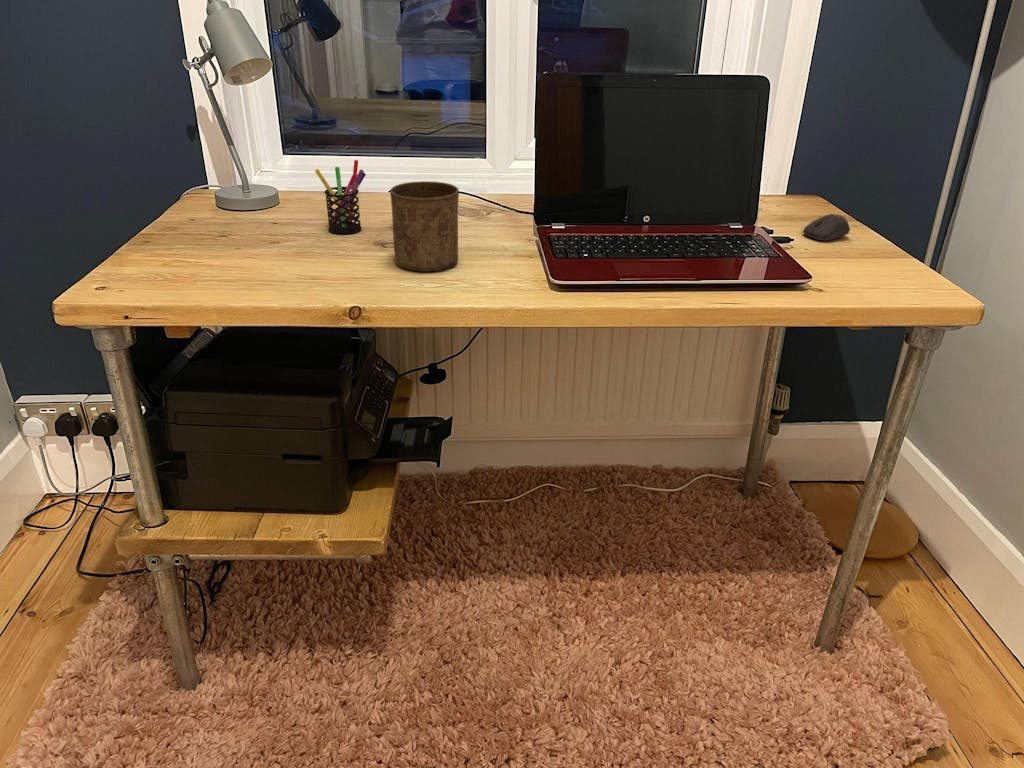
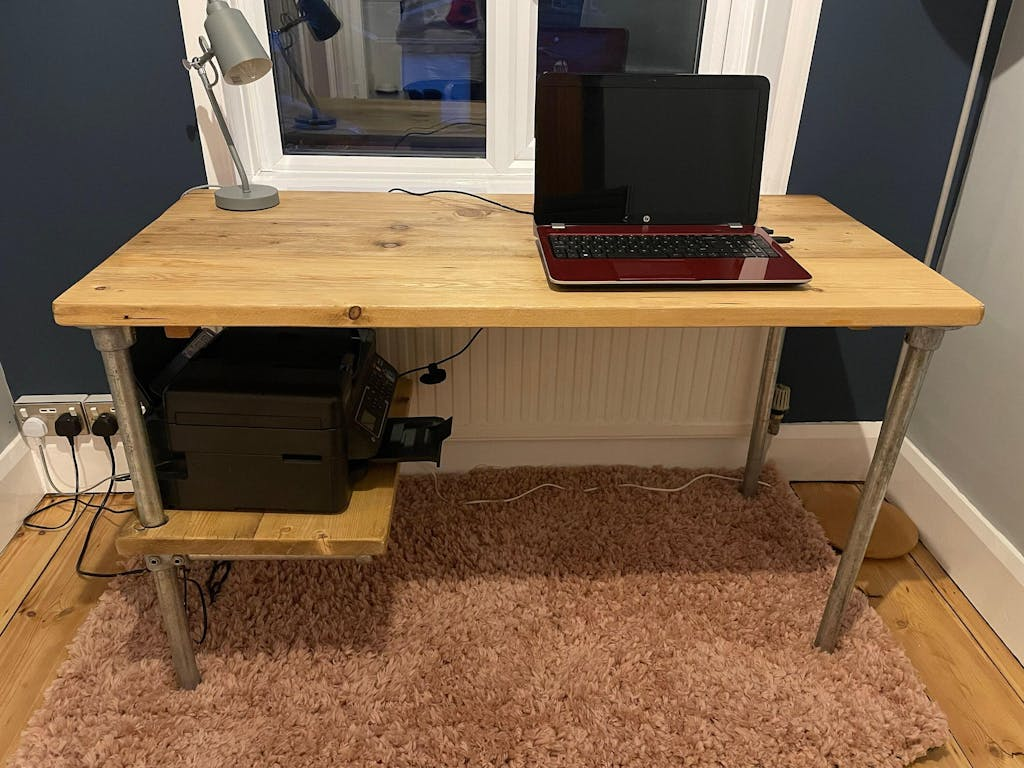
- pen holder [314,159,367,235]
- cup [389,180,460,272]
- computer mouse [802,213,851,242]
